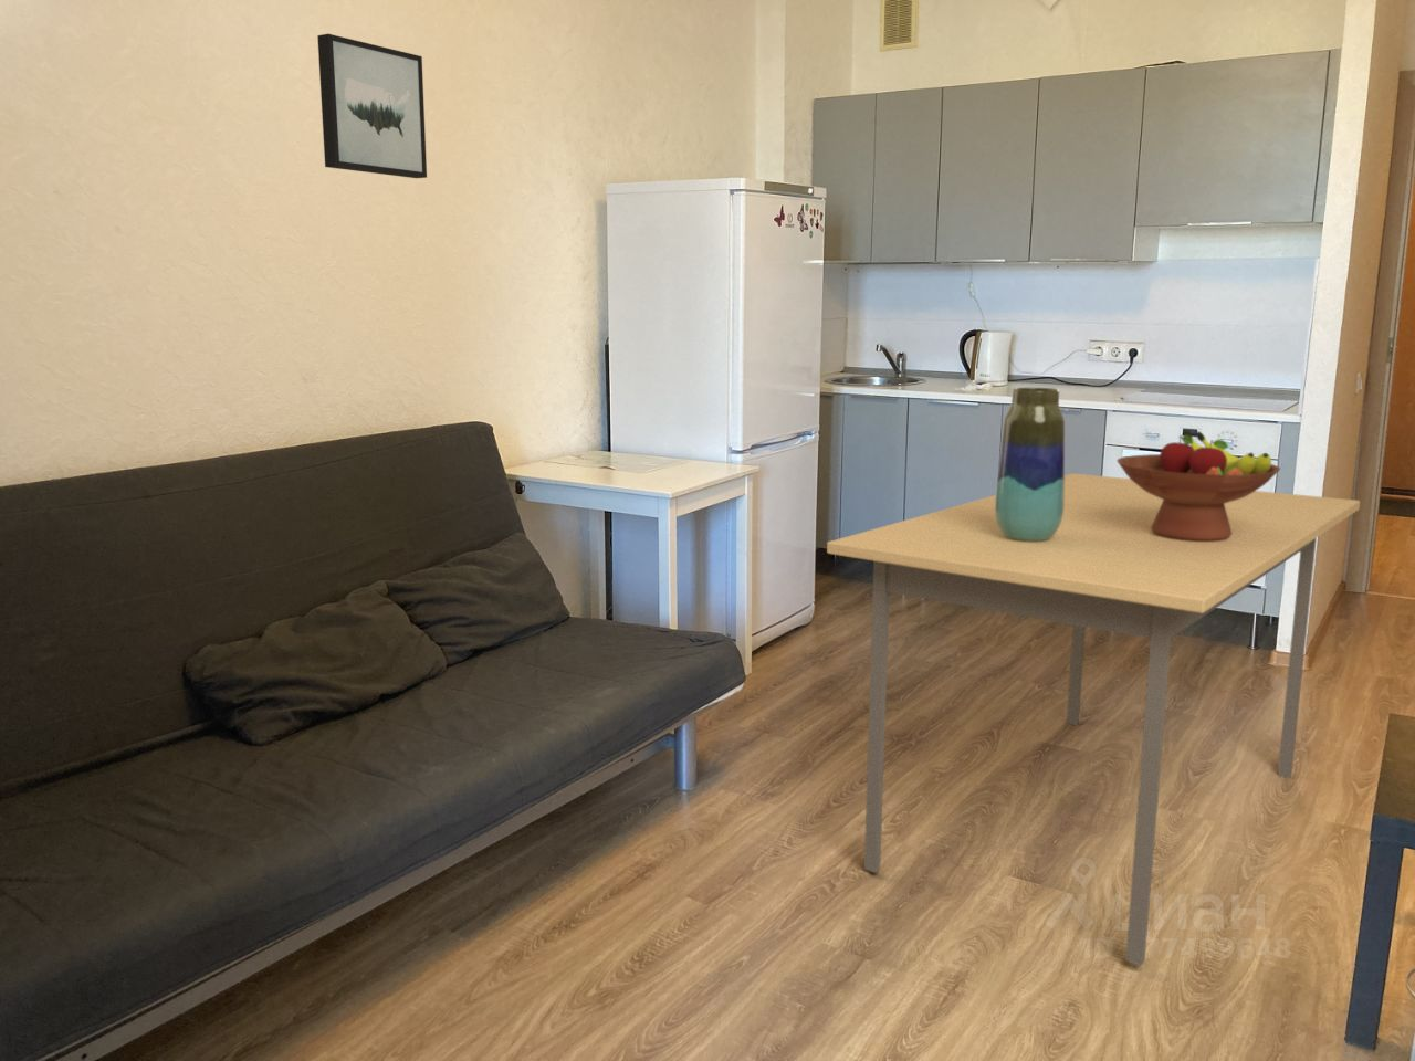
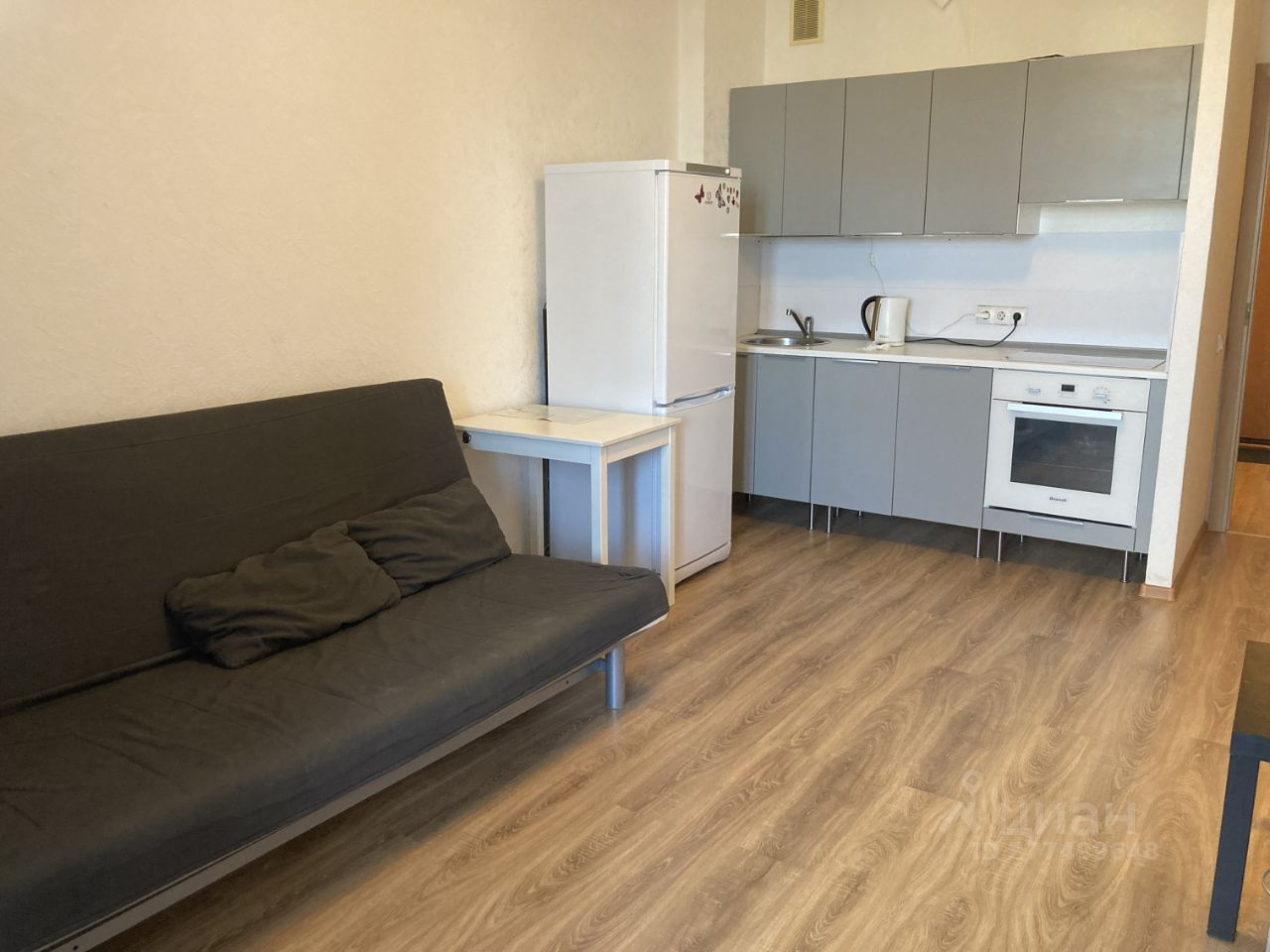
- dining table [826,471,1360,967]
- wall art [316,33,428,179]
- vase [995,387,1065,542]
- fruit bowl [1115,429,1281,541]
